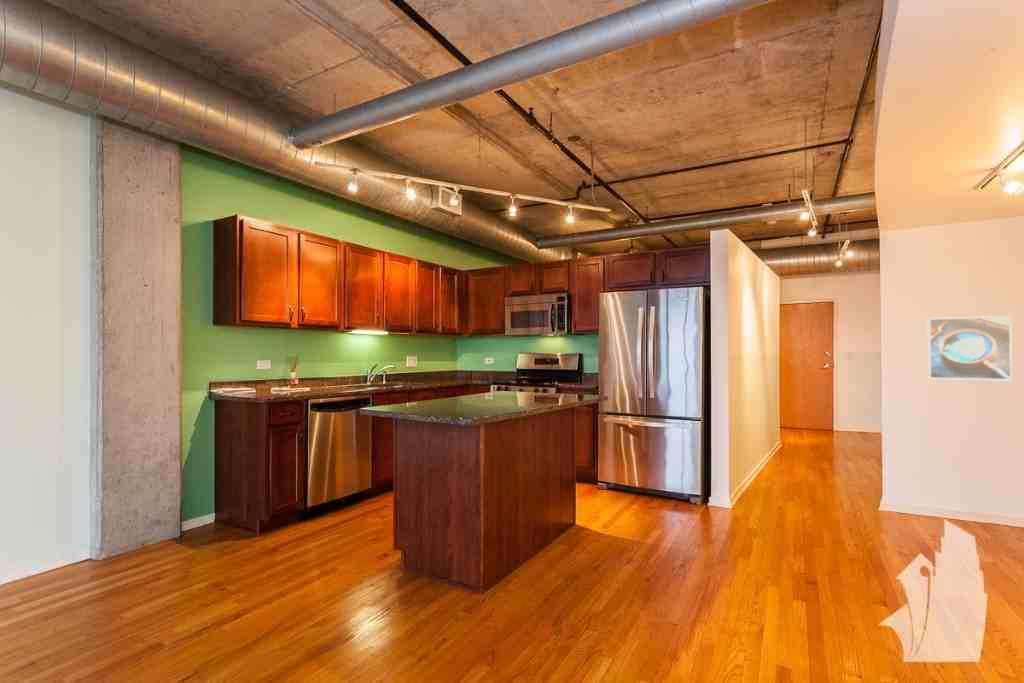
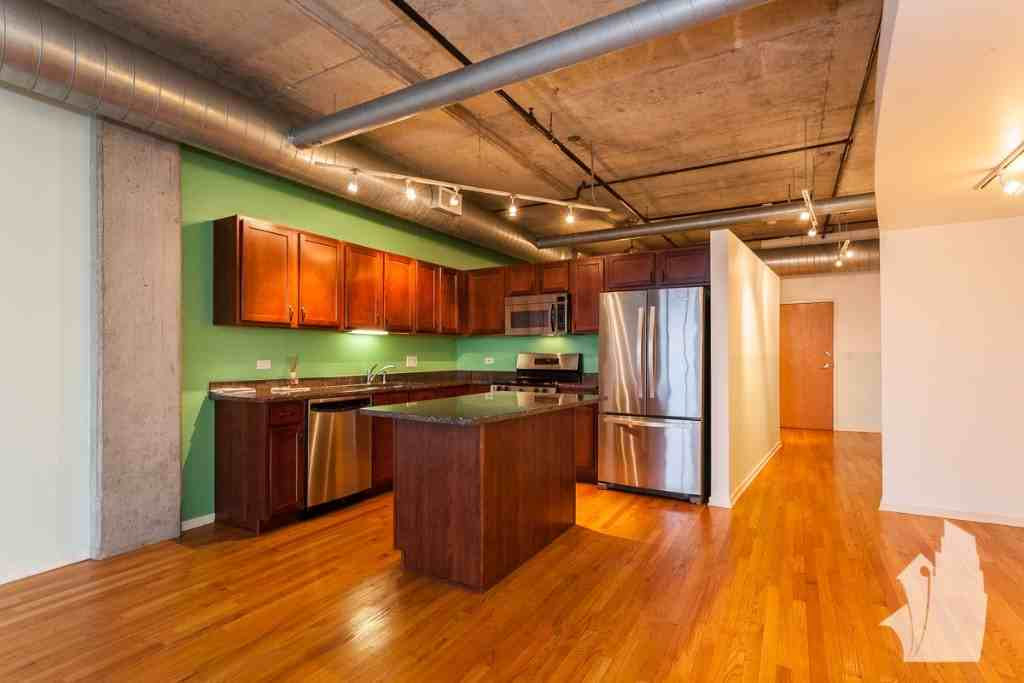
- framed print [927,315,1013,381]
